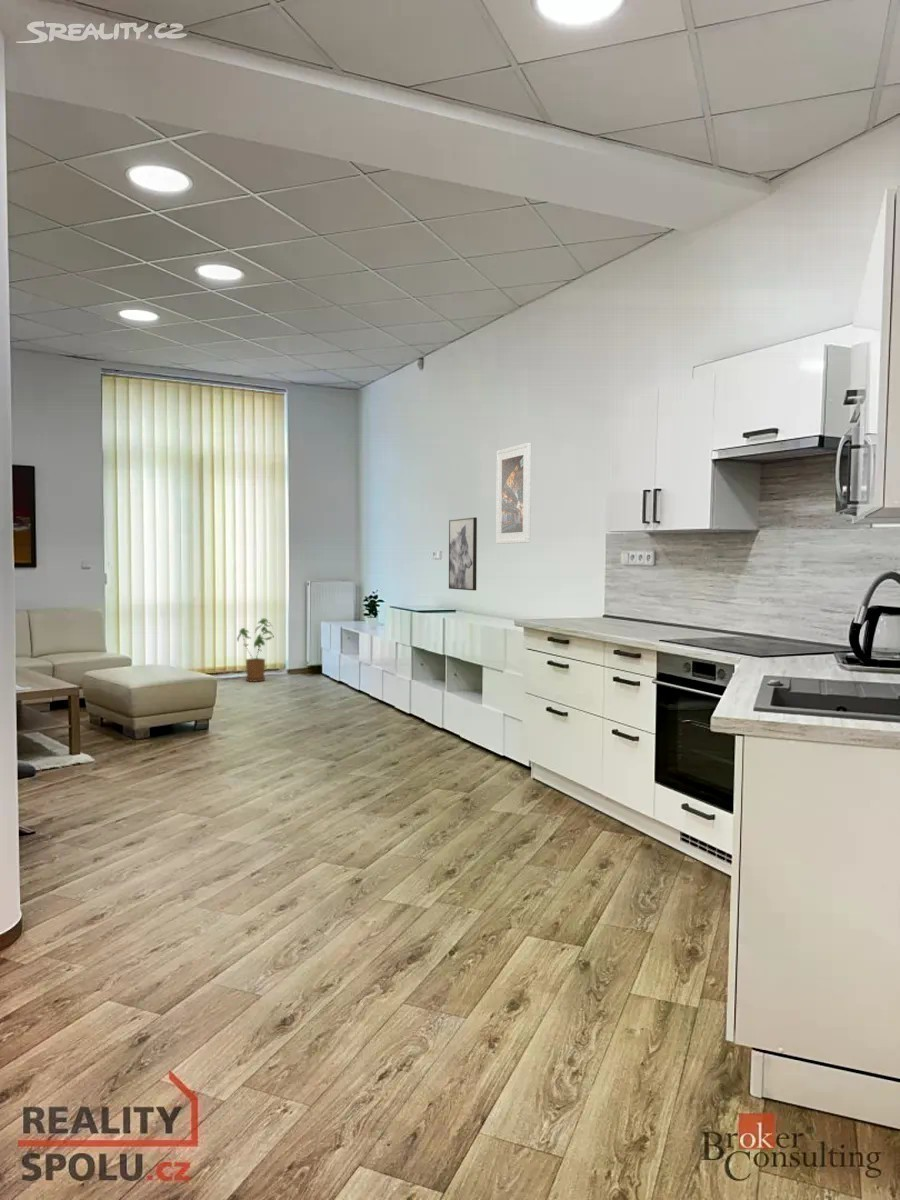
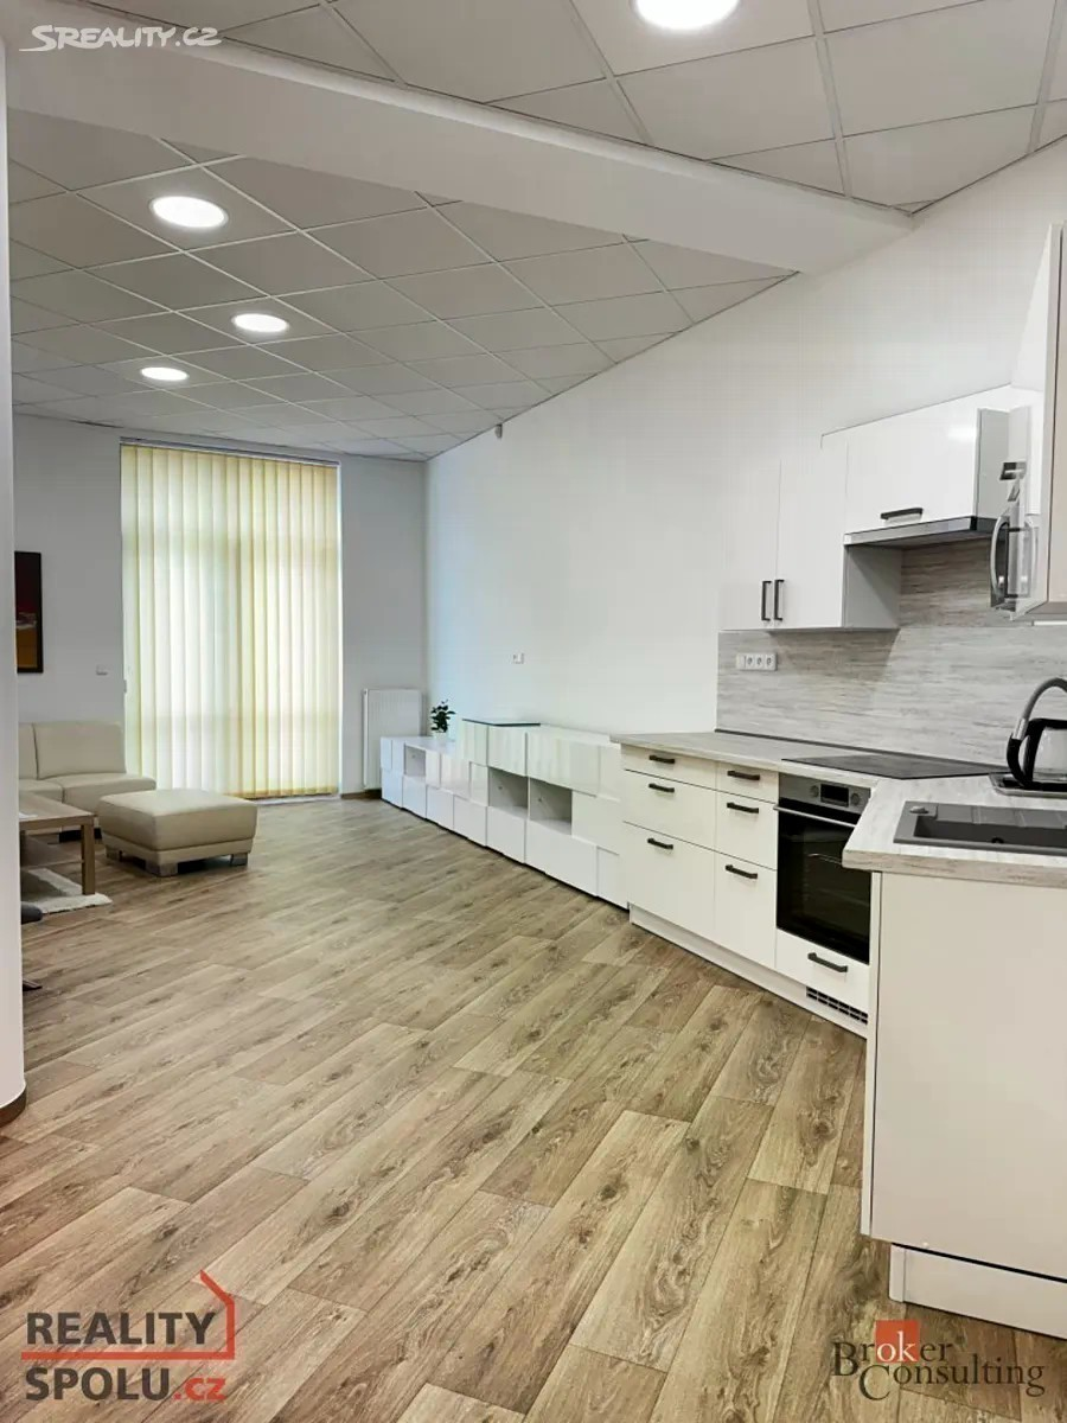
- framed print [495,442,532,545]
- house plant [236,617,274,683]
- wall art [448,516,478,591]
